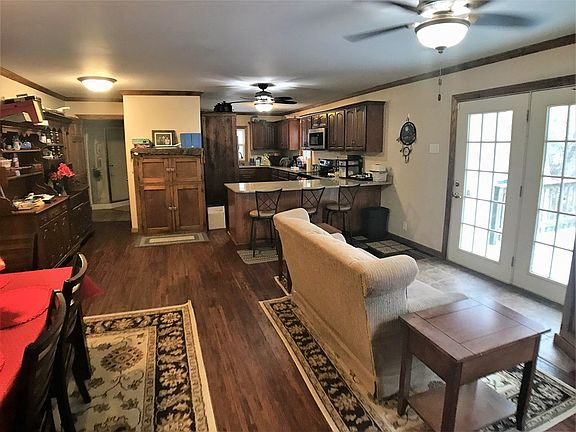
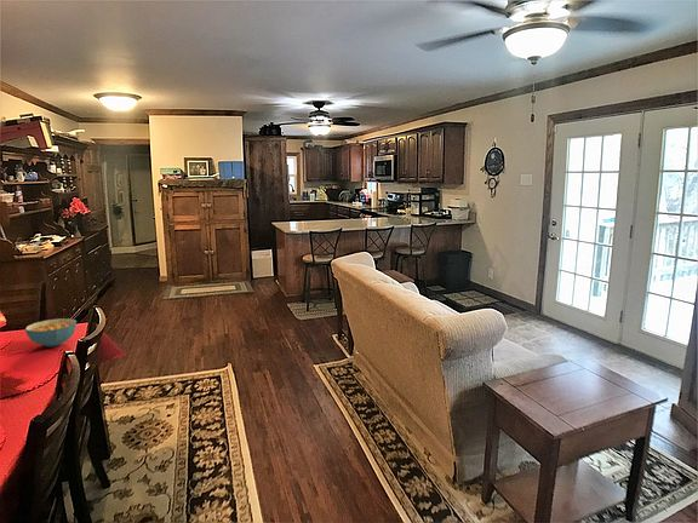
+ cereal bowl [24,317,78,347]
